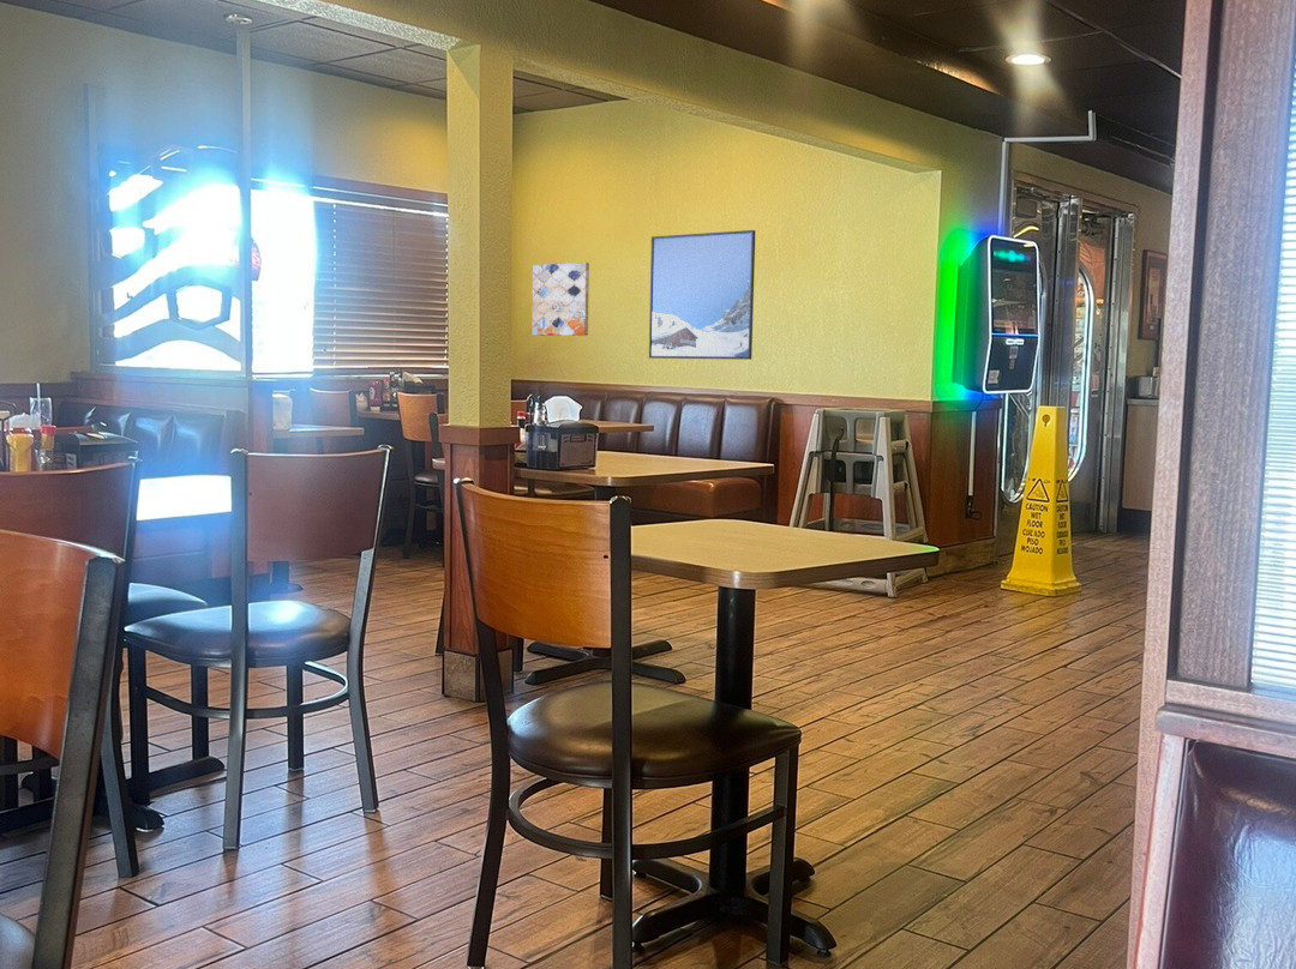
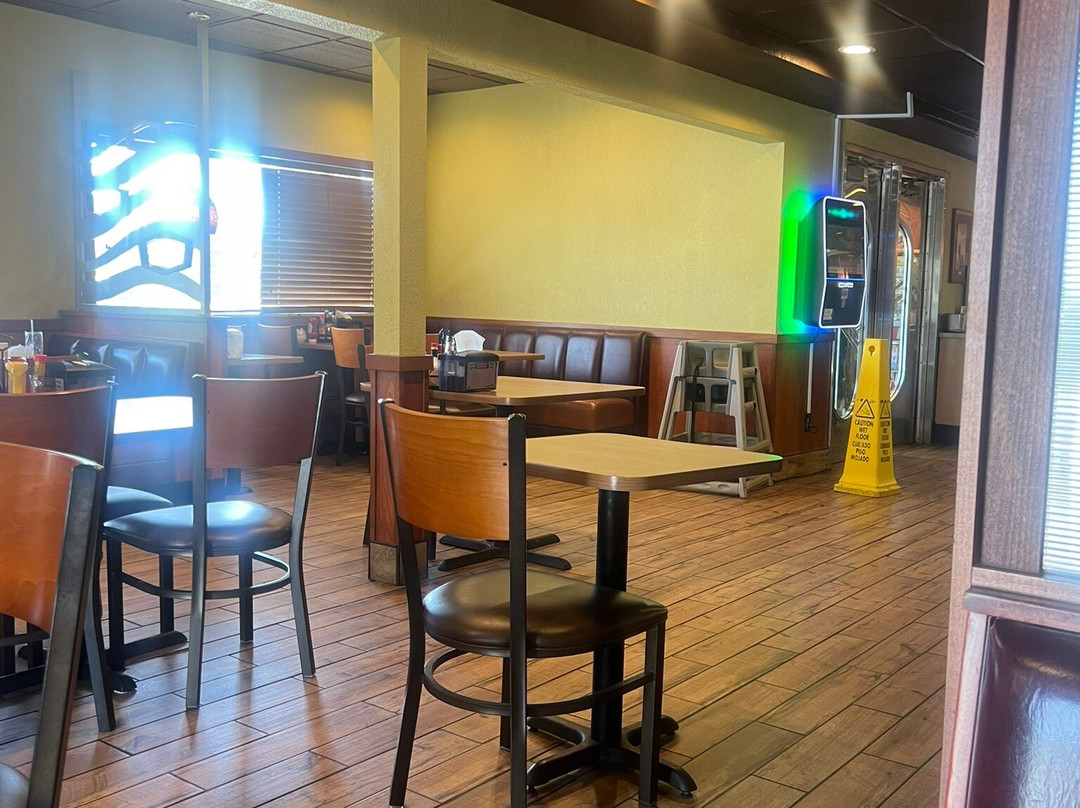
- wall art [530,261,590,337]
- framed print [648,229,756,361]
